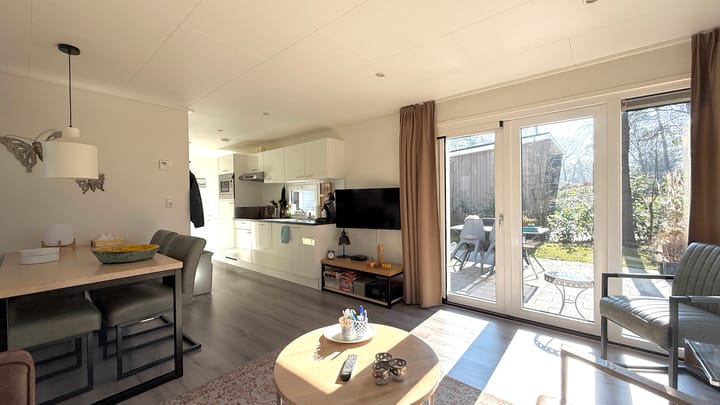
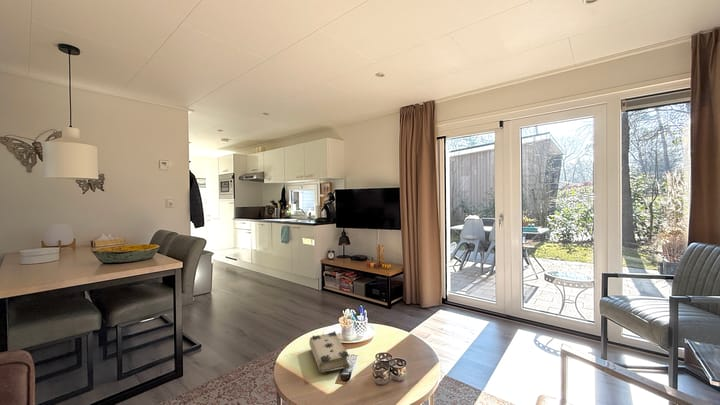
+ book [308,330,351,375]
